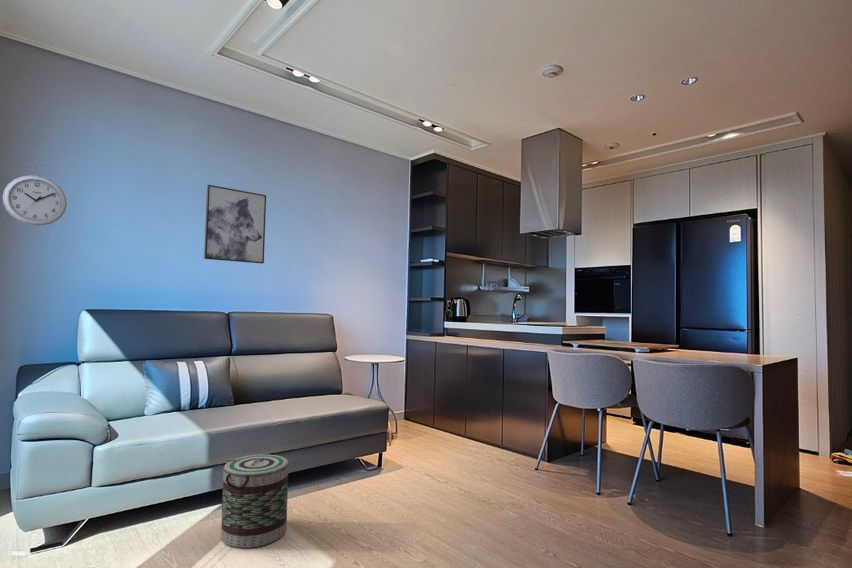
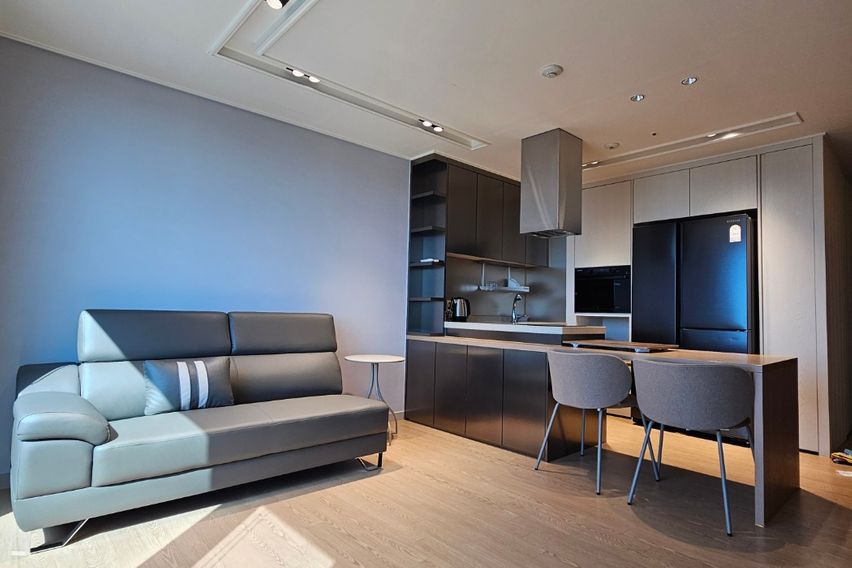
- basket [220,454,290,549]
- wall art [203,184,267,265]
- wall clock [2,175,68,226]
